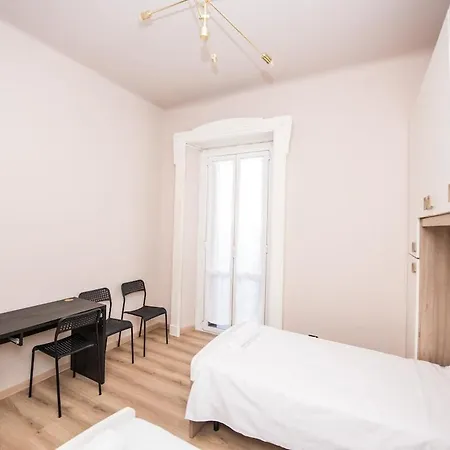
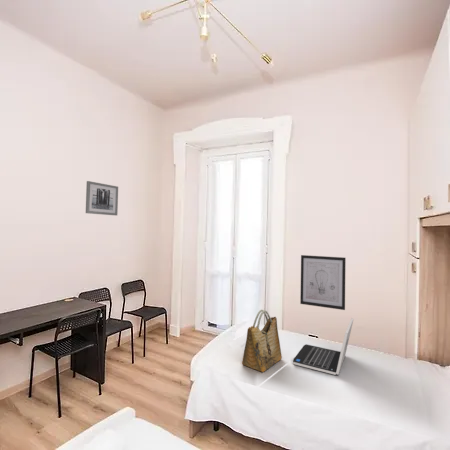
+ wall art [299,254,347,311]
+ wall art [85,180,119,216]
+ grocery bag [241,308,283,373]
+ laptop [292,317,354,376]
